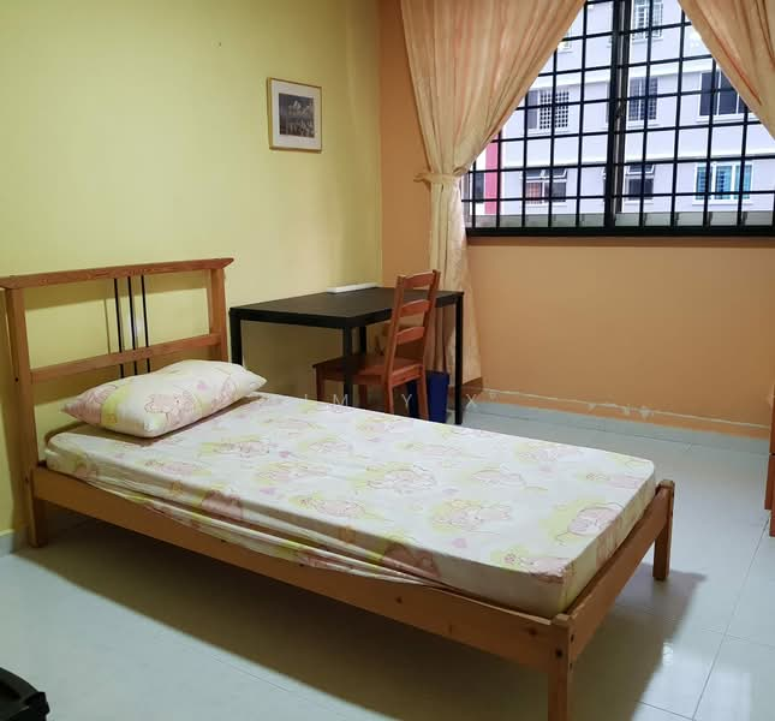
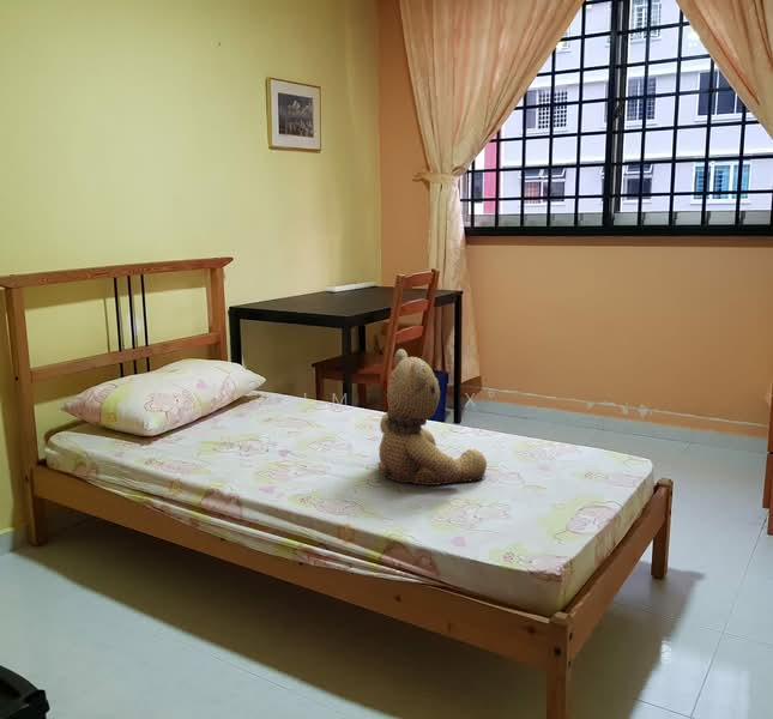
+ teddy bear [376,348,488,487]
